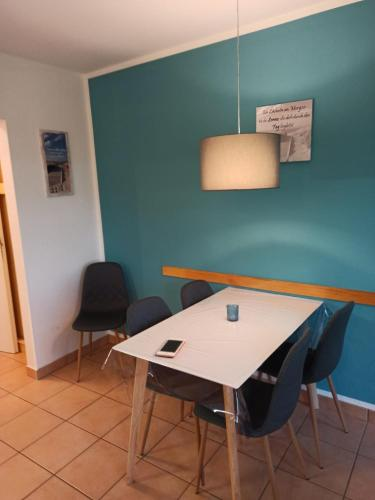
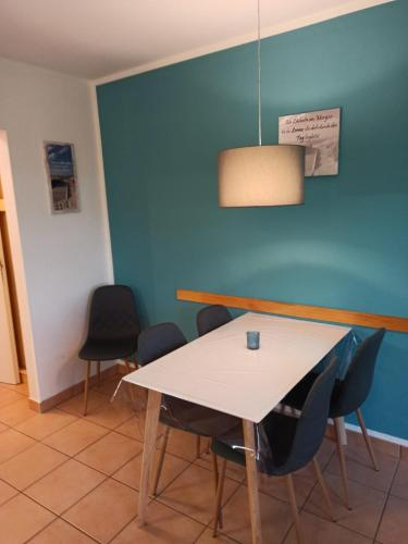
- cell phone [155,337,186,358]
